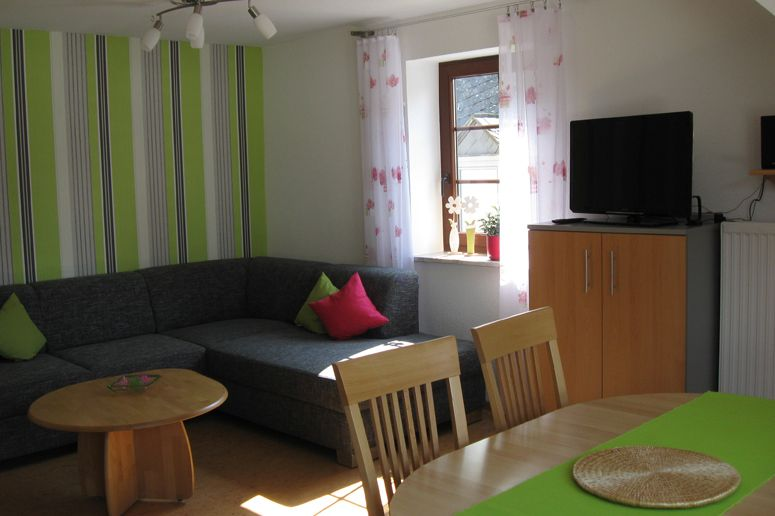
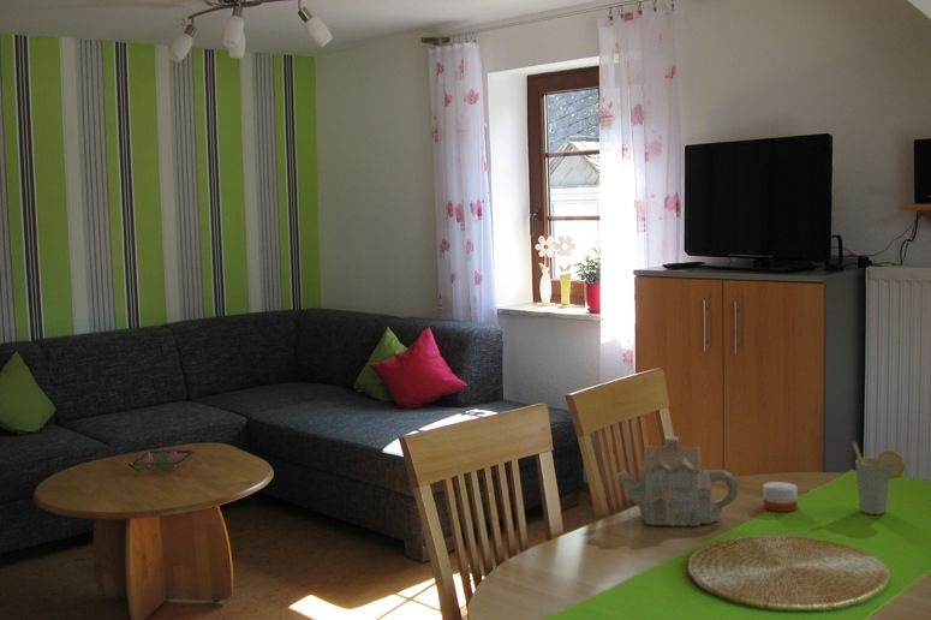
+ cup [851,441,907,515]
+ candle [762,479,799,513]
+ teapot [616,435,739,527]
